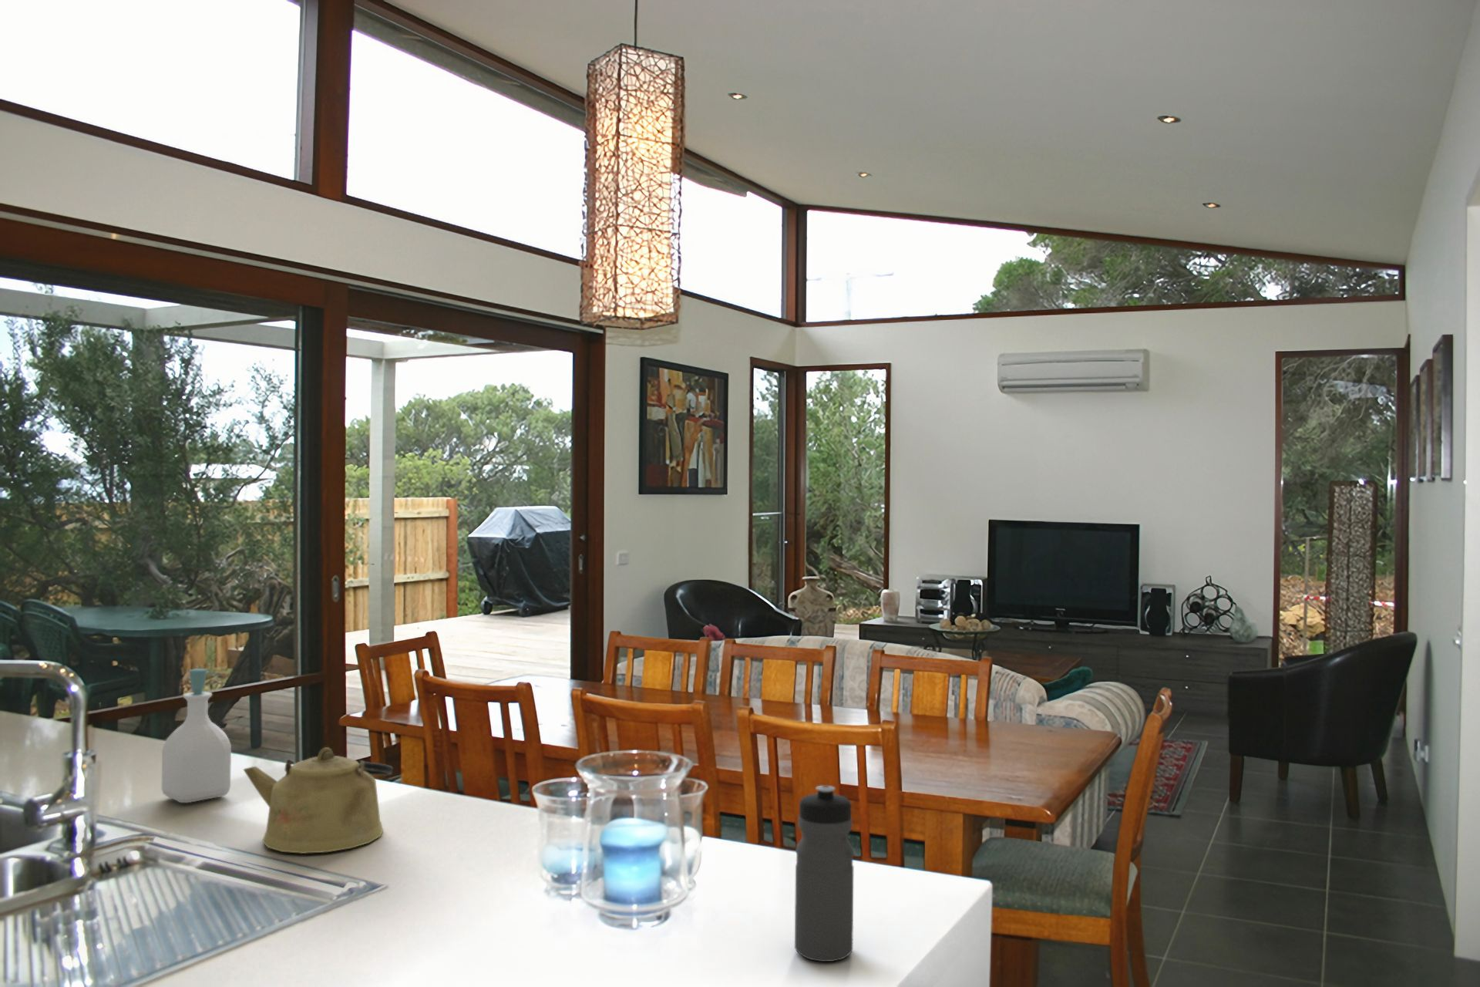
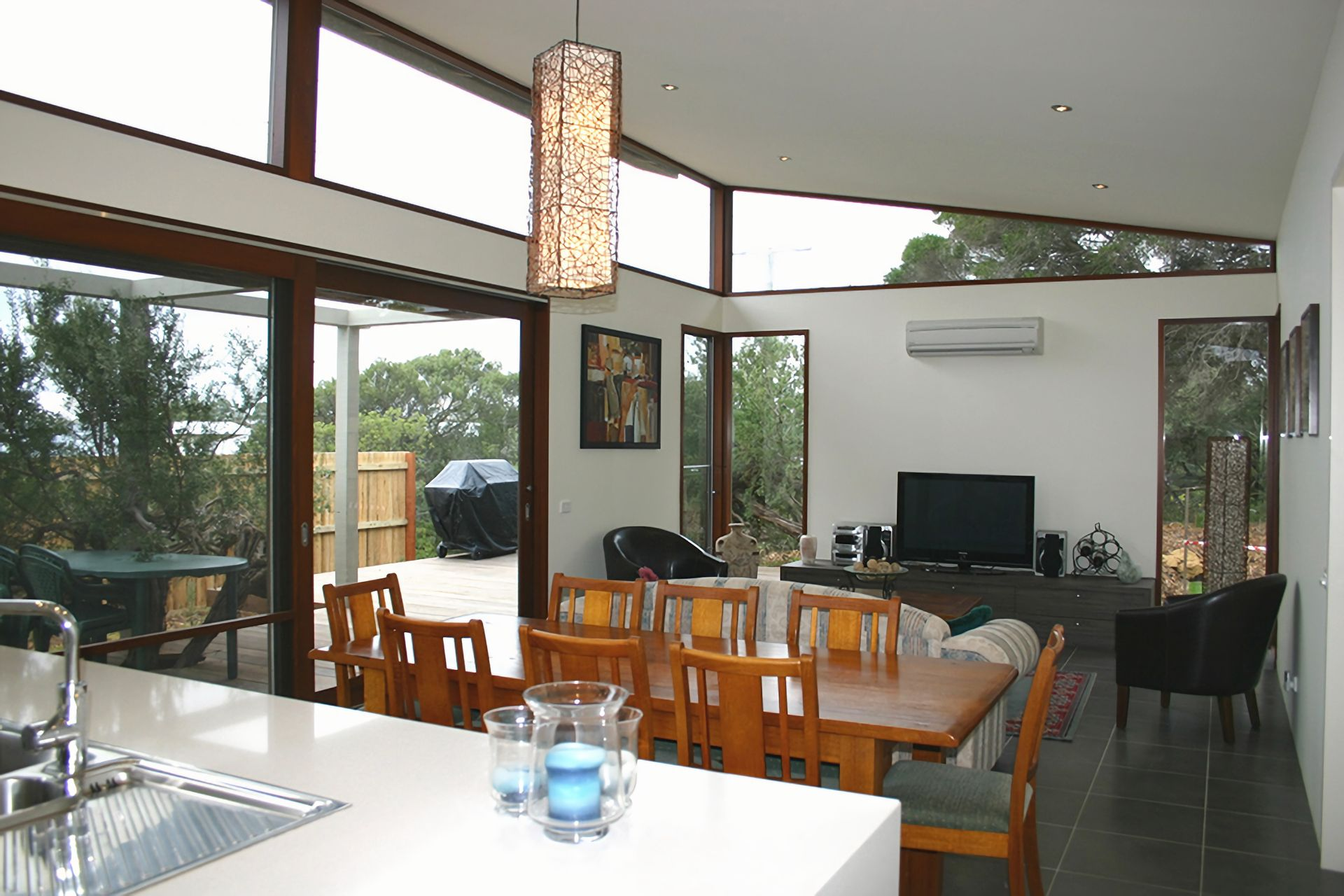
- kettle [243,747,393,855]
- soap bottle [161,668,232,803]
- water bottle [794,785,855,963]
